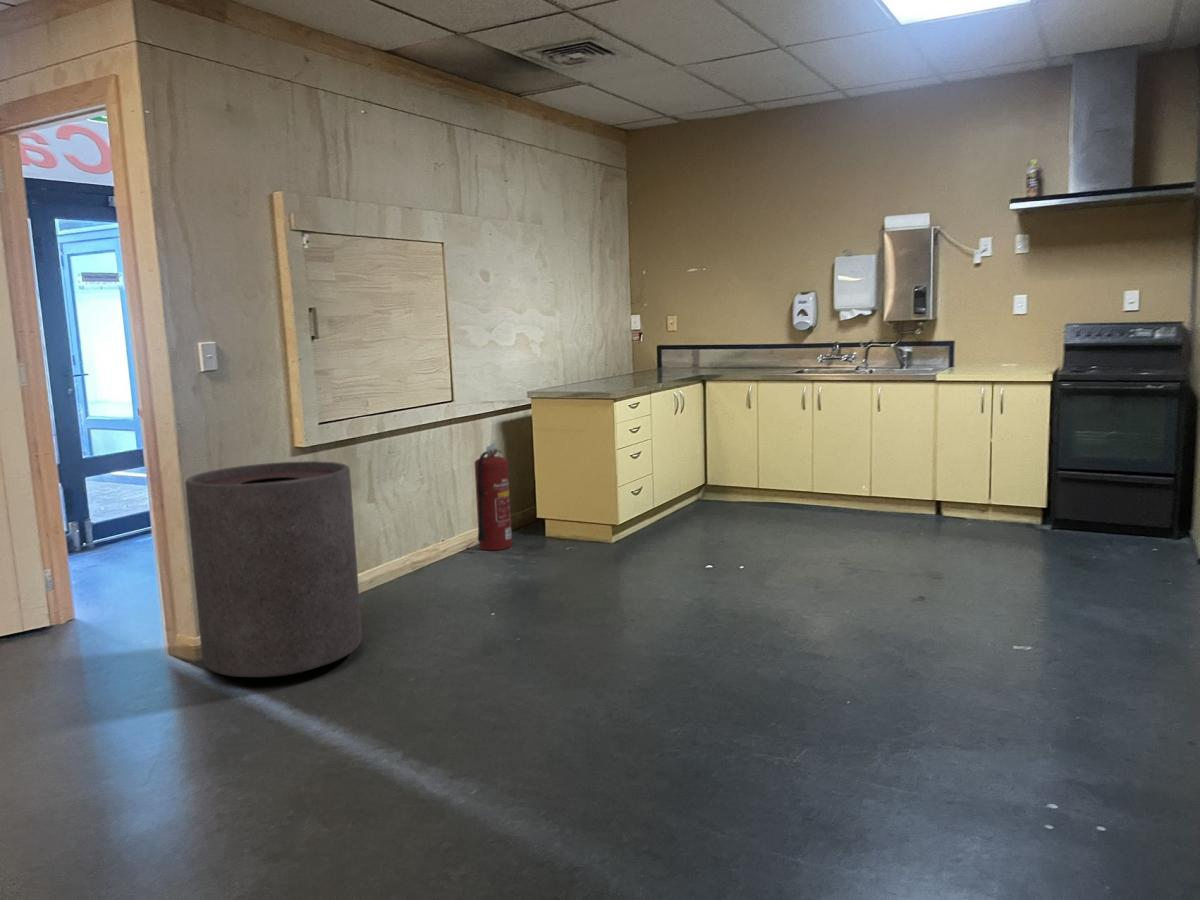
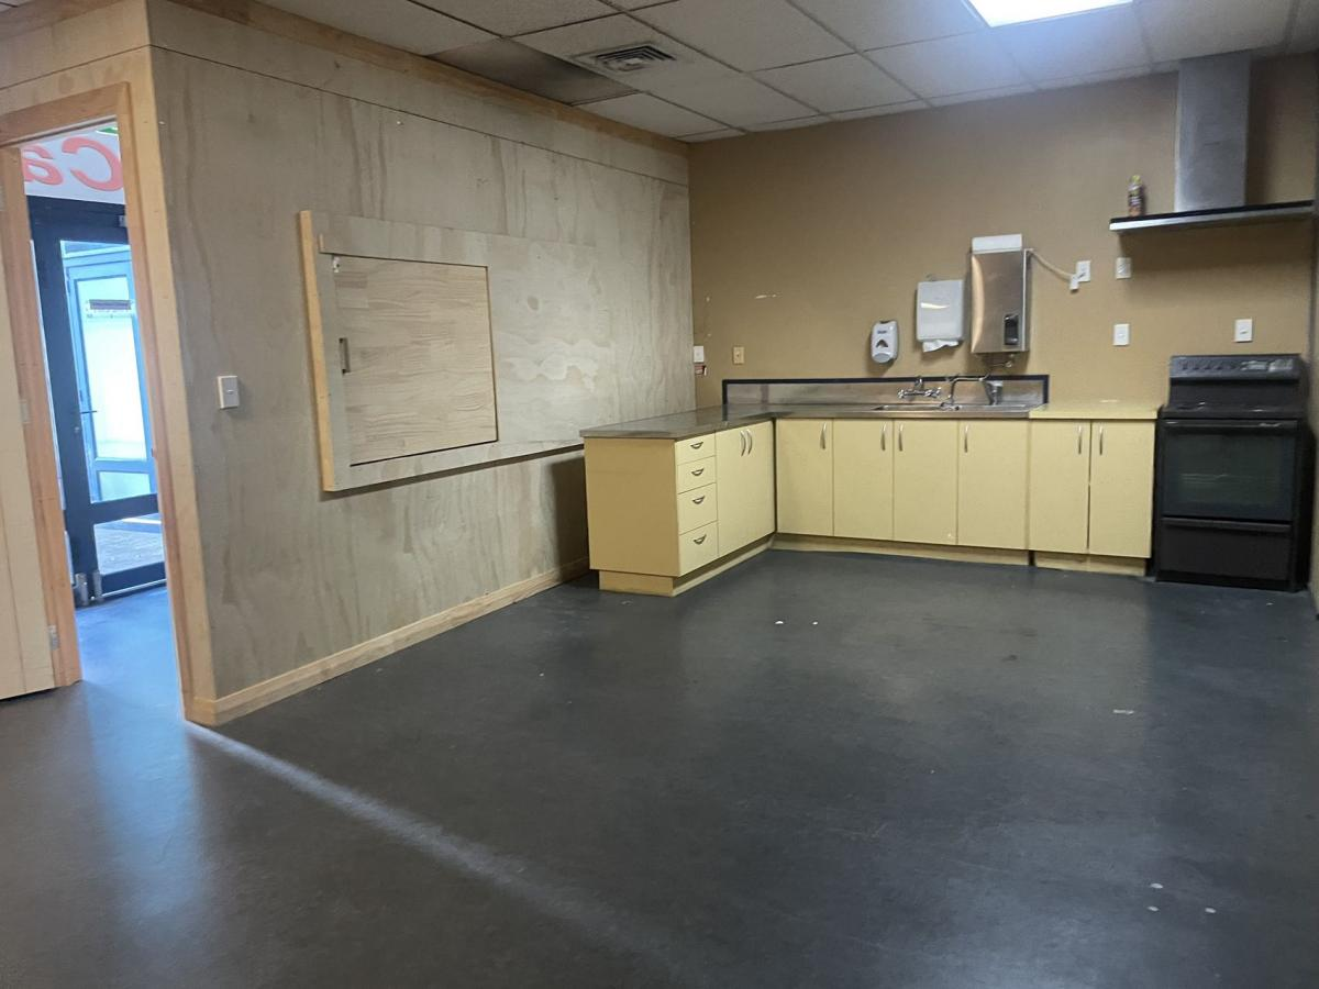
- fire extinguisher [473,440,513,551]
- trash can [184,460,363,678]
